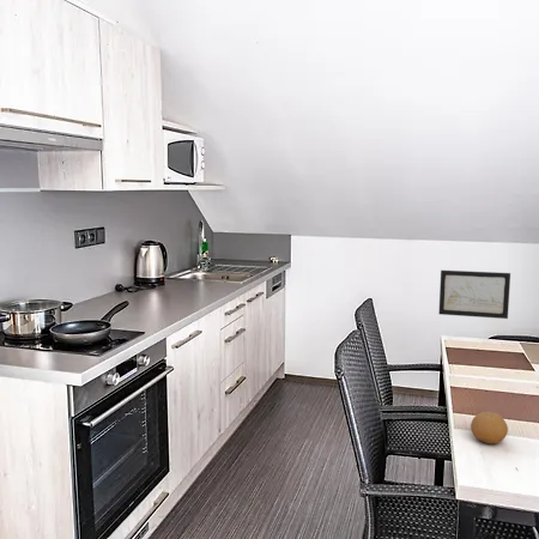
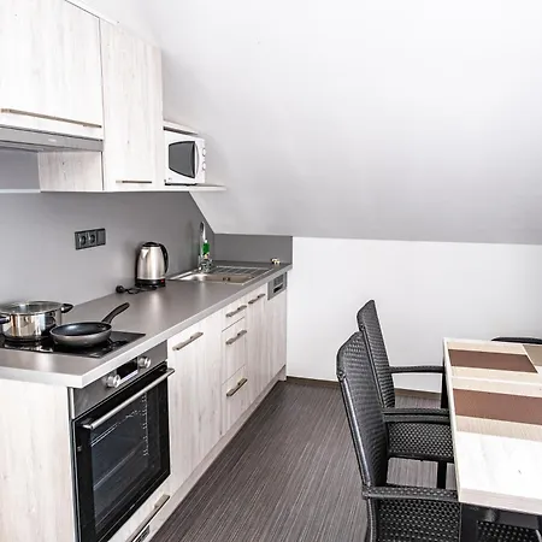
- wall art [437,270,511,320]
- fruit [470,411,509,444]
